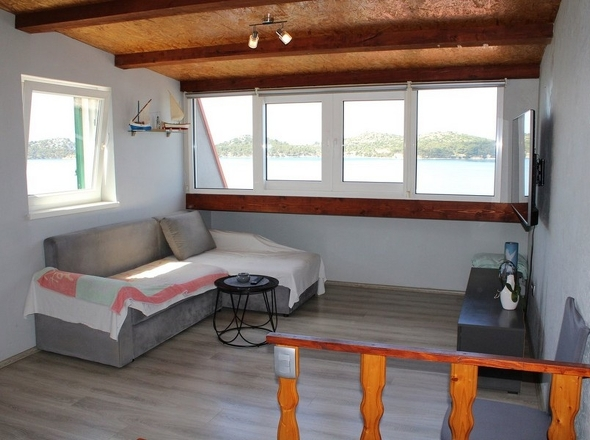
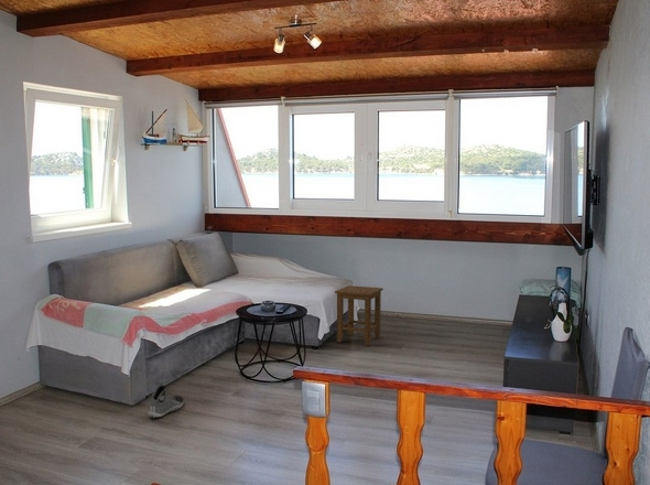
+ stool [334,284,384,346]
+ sneaker [148,385,185,419]
